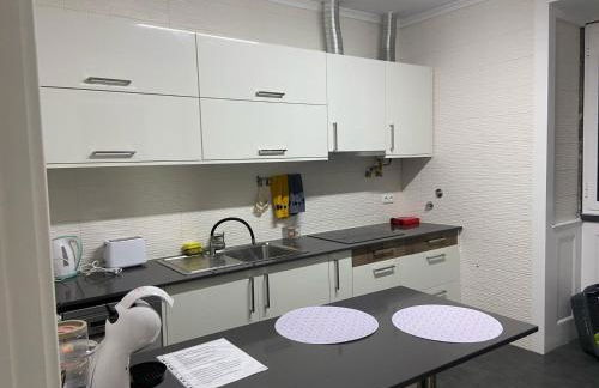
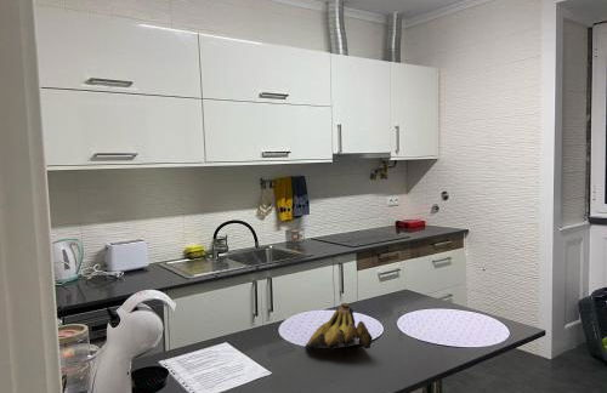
+ banana bunch [304,302,374,352]
